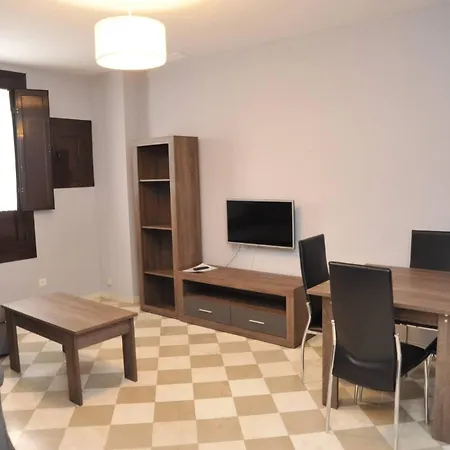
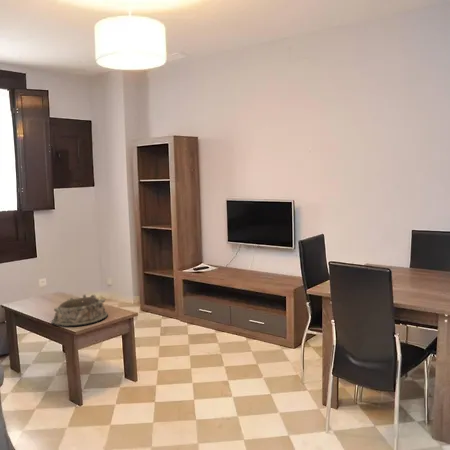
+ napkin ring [51,293,109,328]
